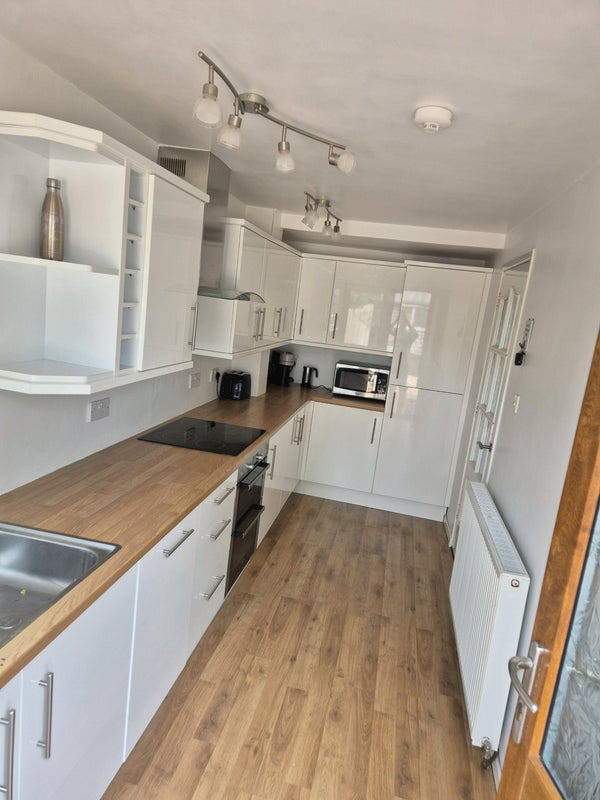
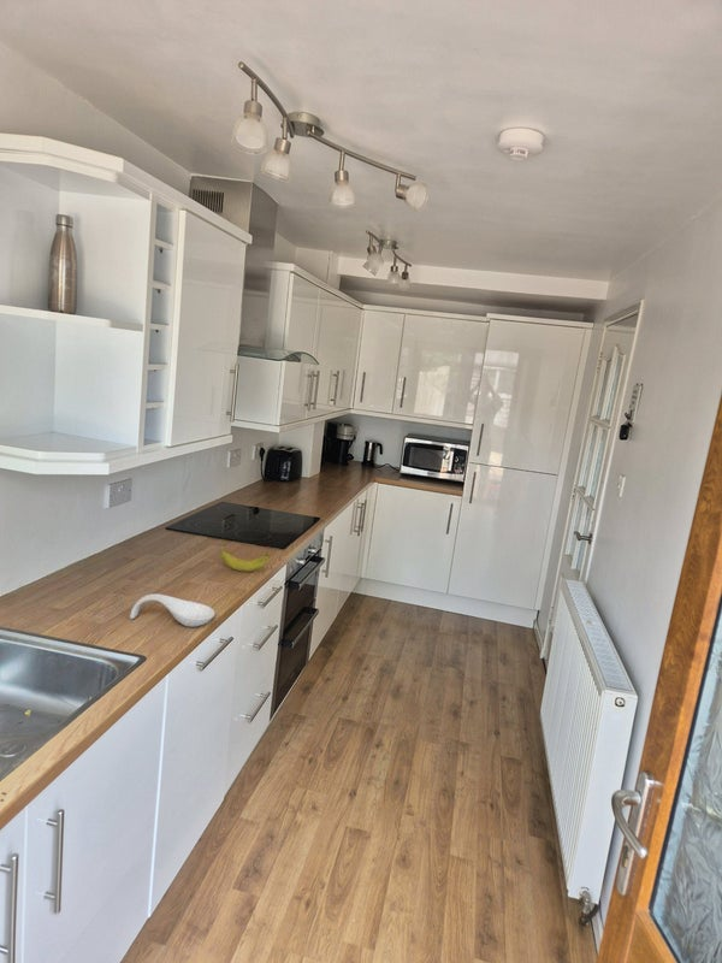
+ spoon rest [129,593,215,628]
+ banana [219,545,271,573]
